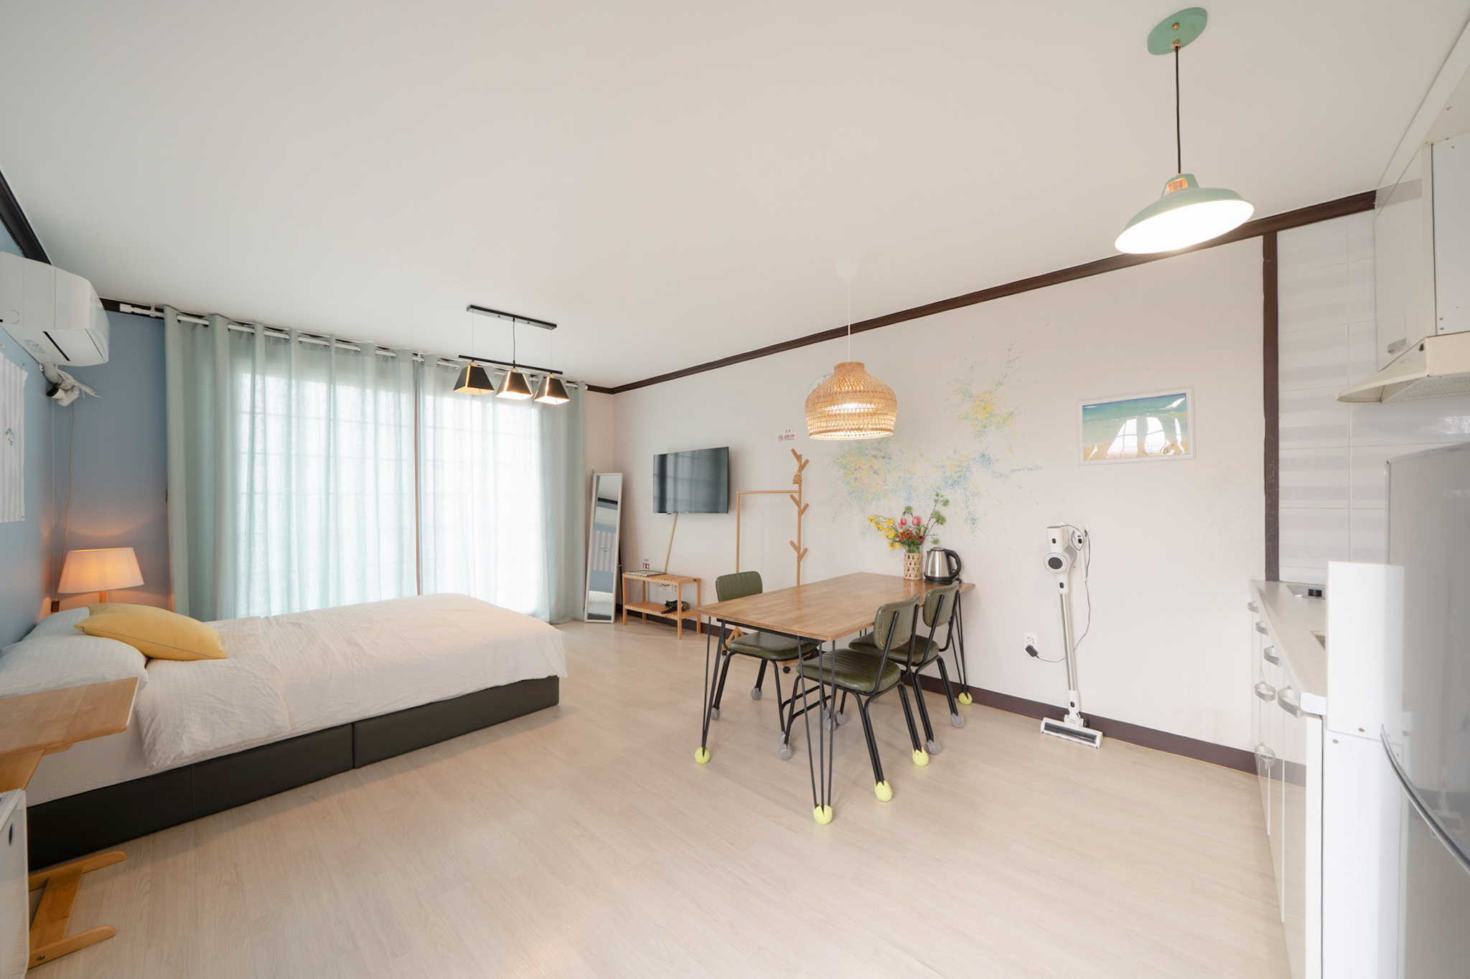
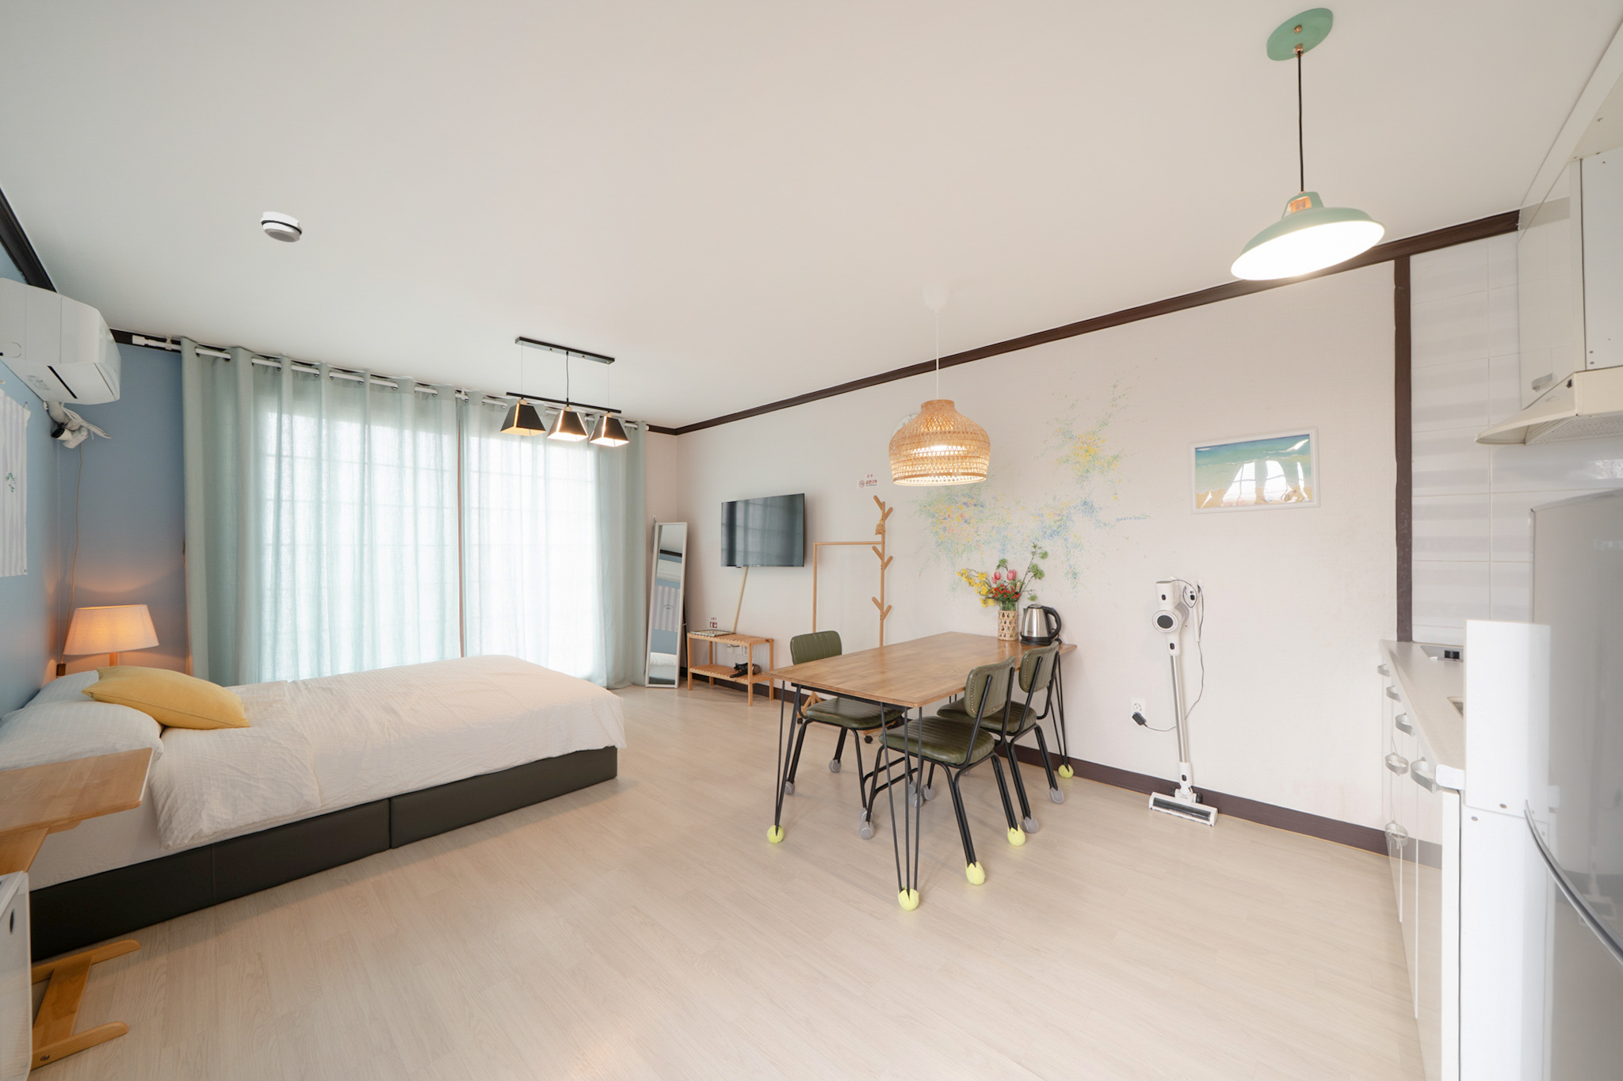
+ smoke detector [259,211,303,244]
